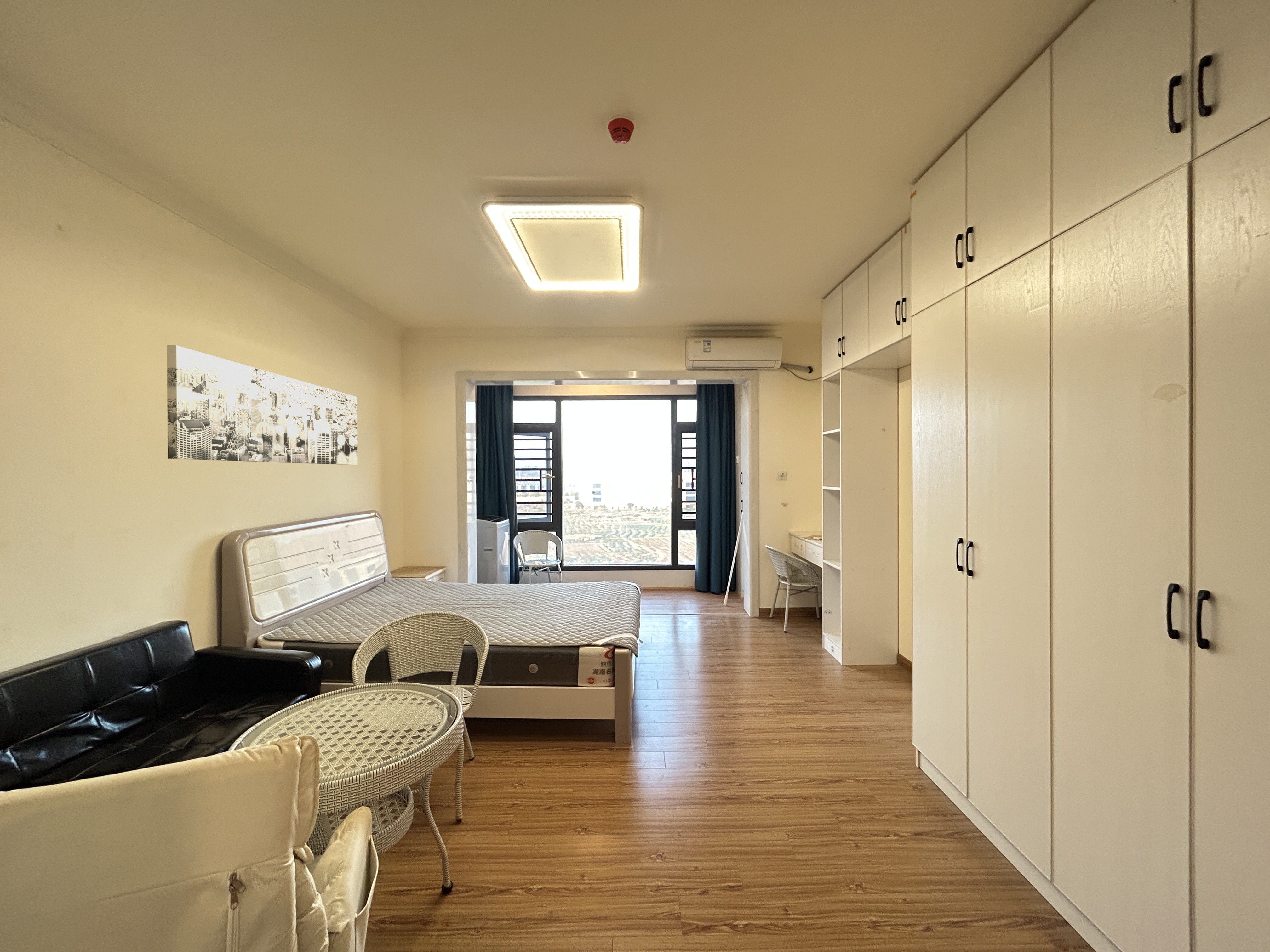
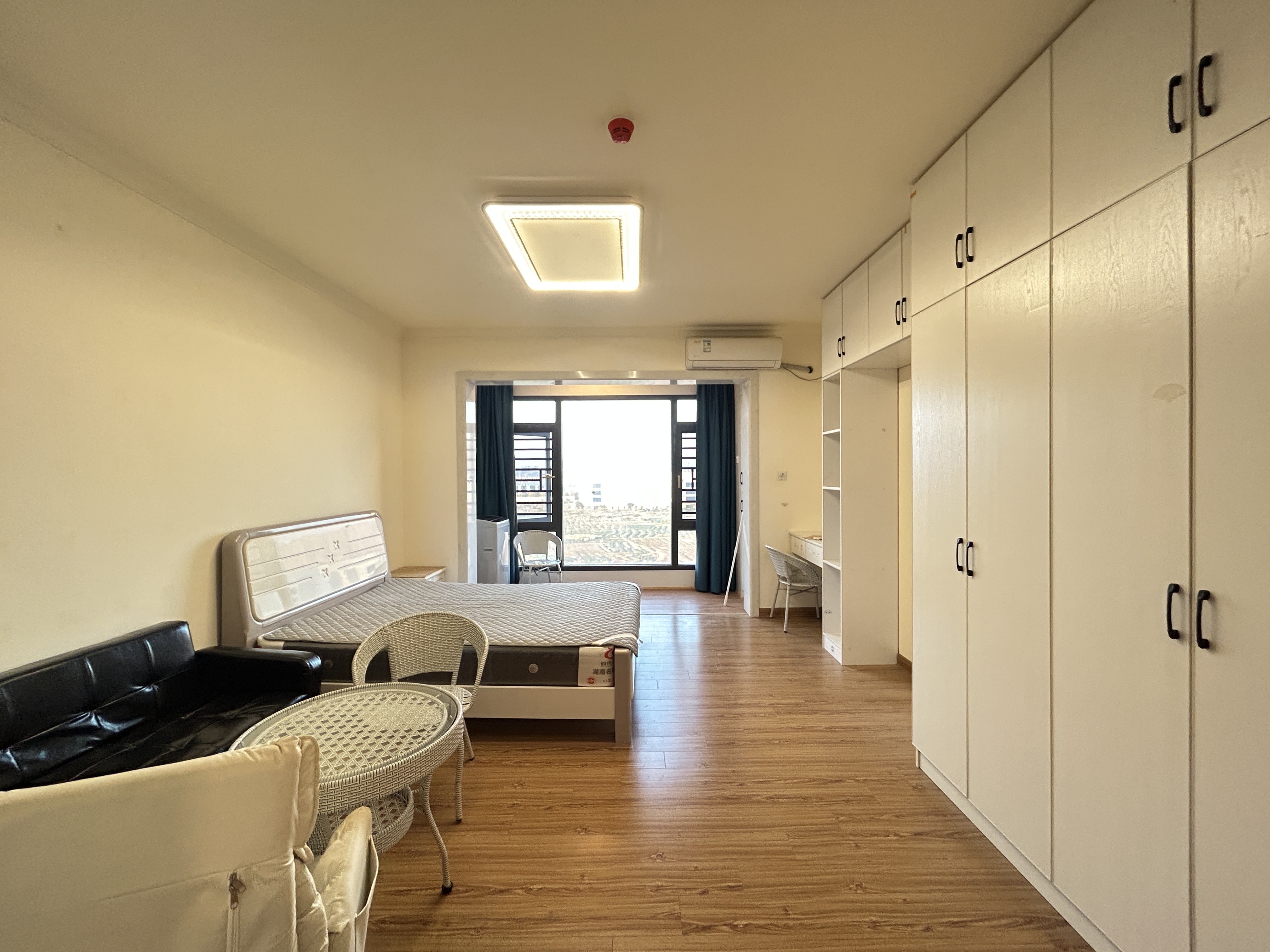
- wall art [167,345,358,465]
